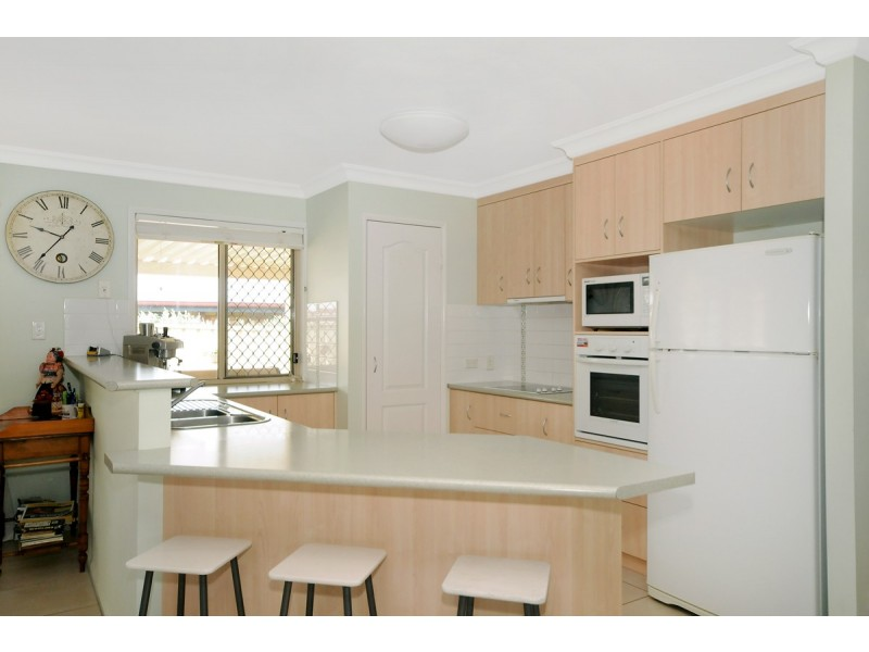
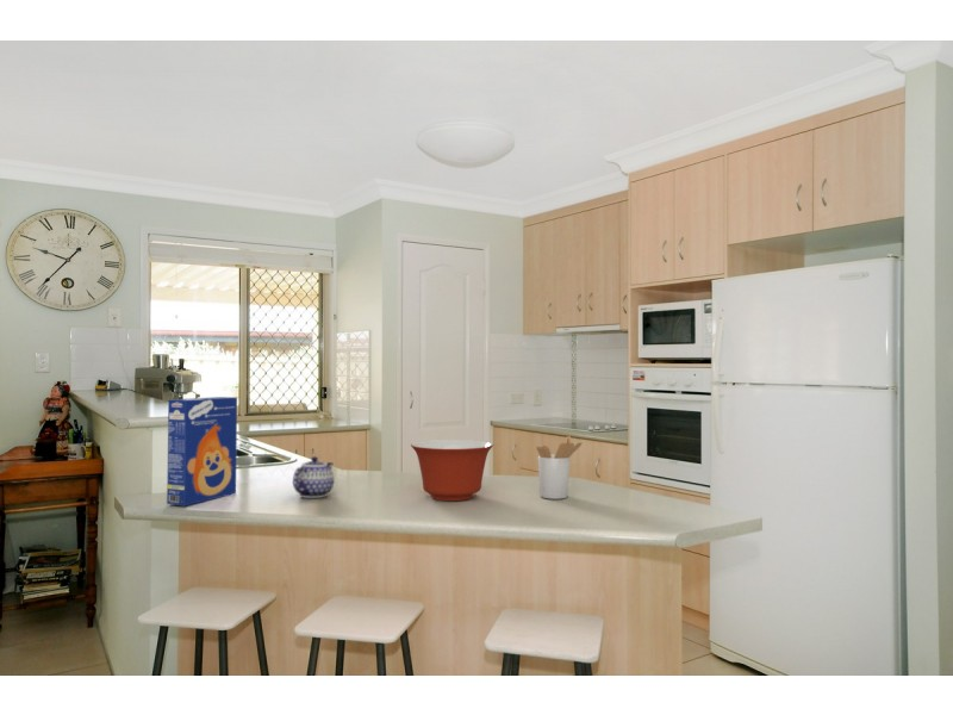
+ mixing bowl [410,439,494,502]
+ cereal box [166,396,238,506]
+ teapot [292,455,335,499]
+ utensil holder [535,435,584,500]
